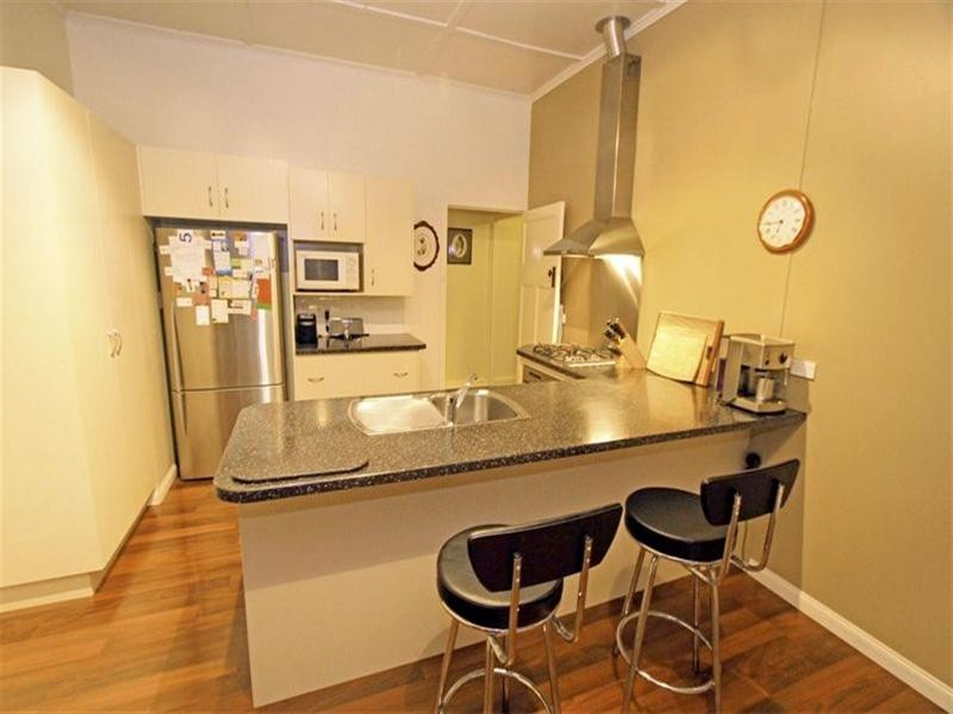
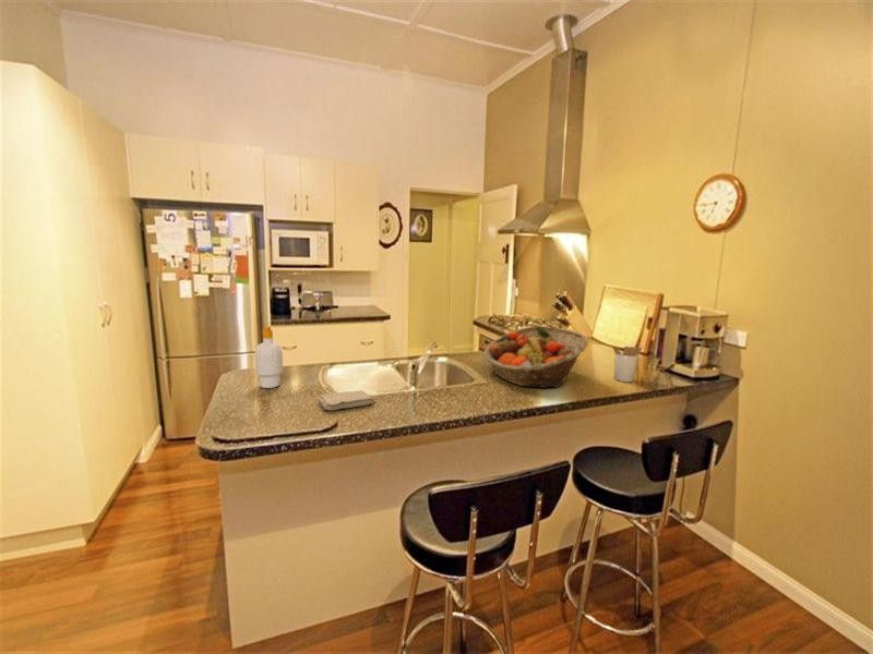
+ soap bottle [253,325,284,389]
+ washcloth [316,389,375,411]
+ utensil holder [611,341,643,383]
+ fruit basket [482,325,589,389]
